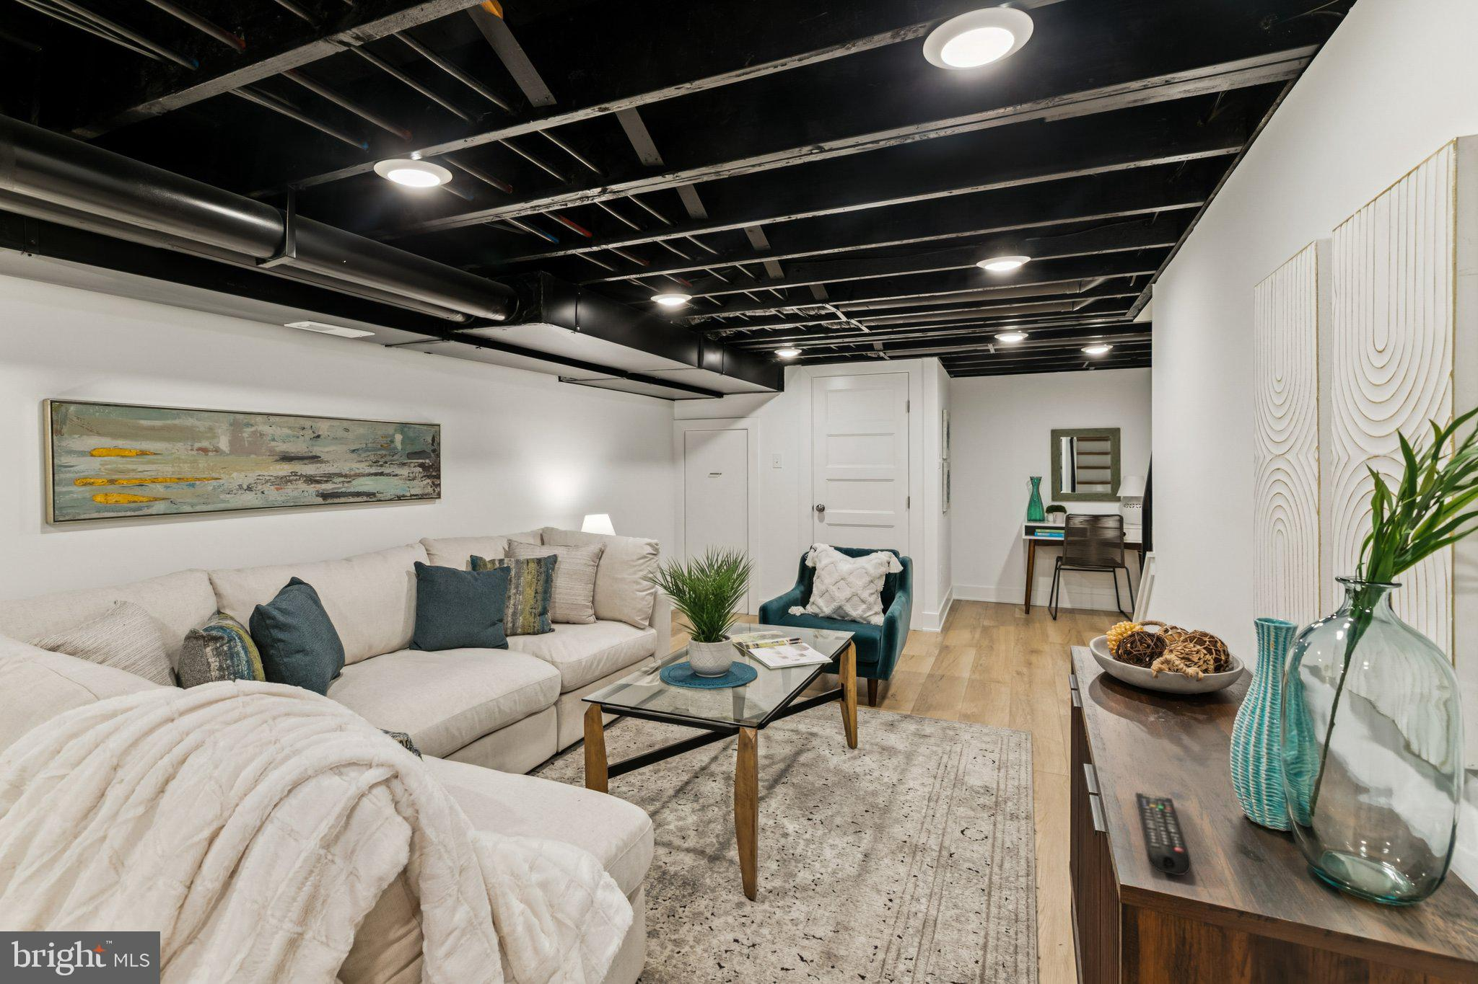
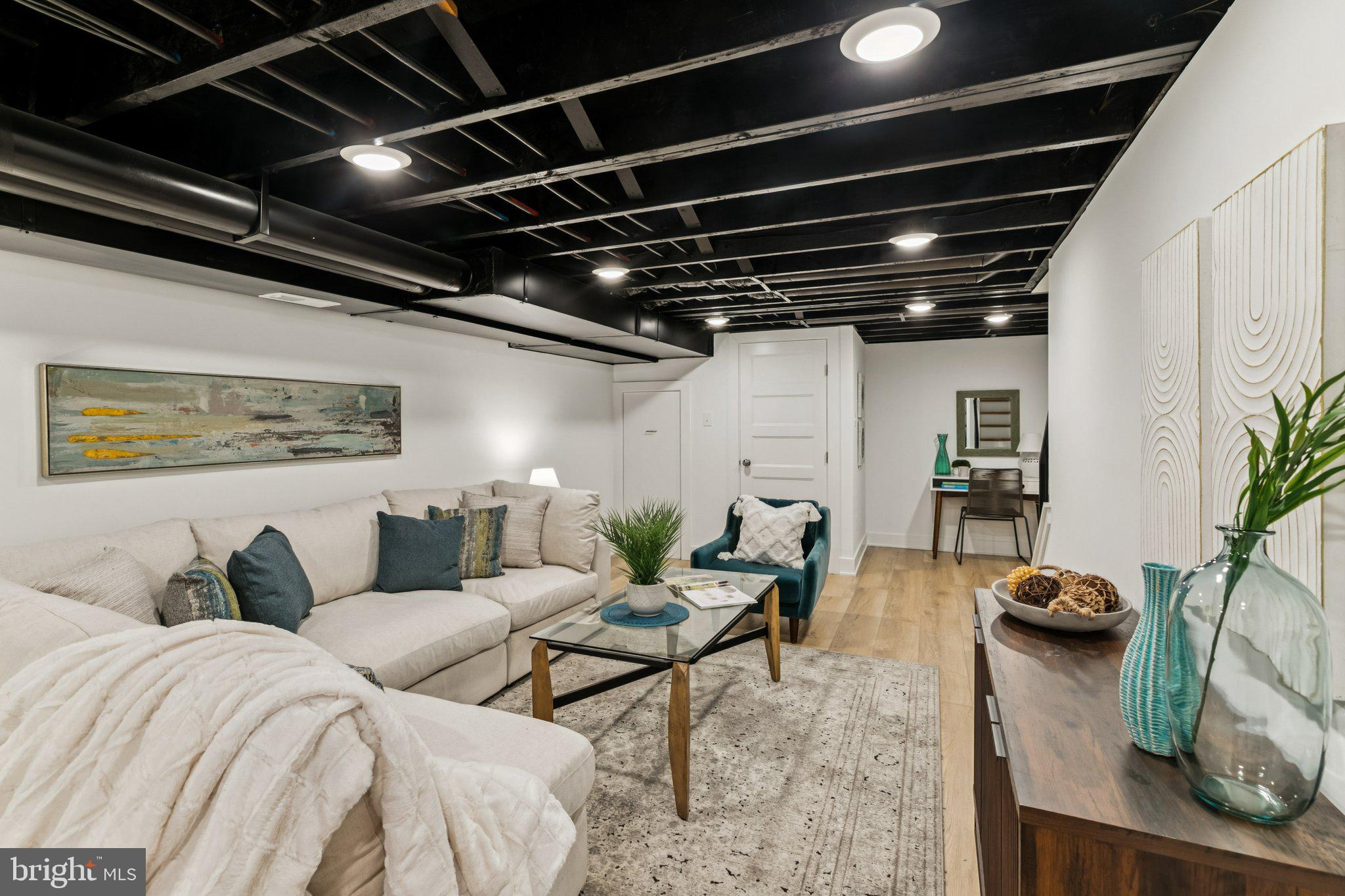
- remote control [1134,792,1191,876]
